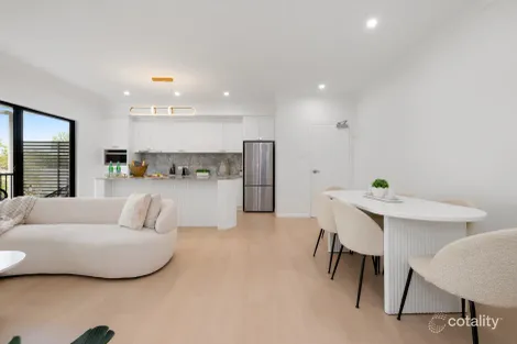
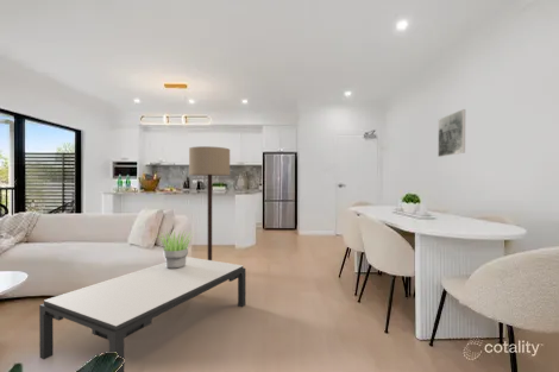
+ coffee table [38,256,246,372]
+ floor lamp [188,145,231,260]
+ potted plant [156,229,196,269]
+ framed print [436,108,466,158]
